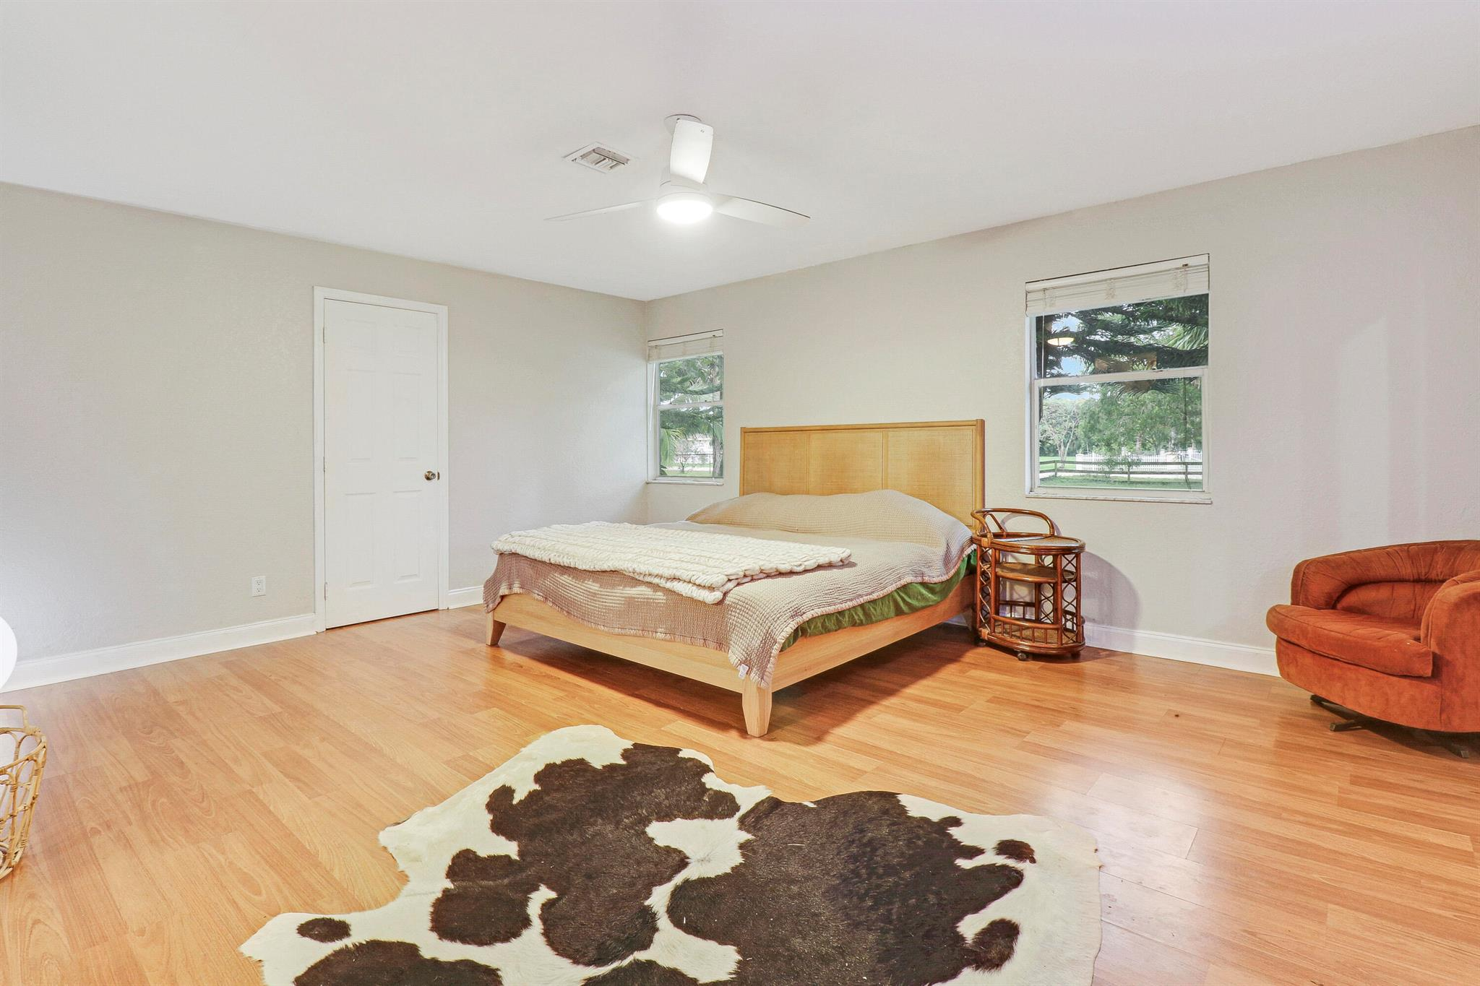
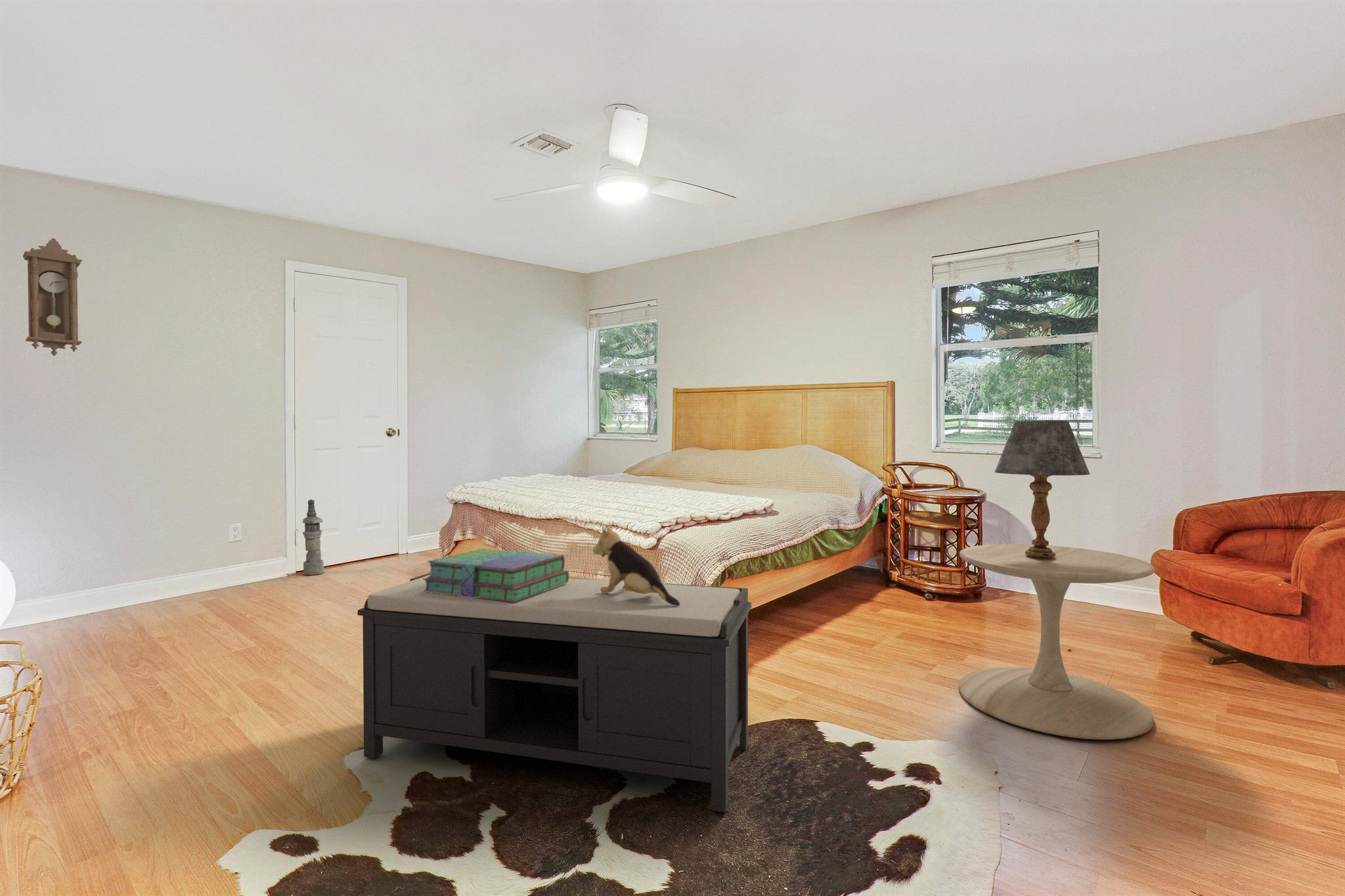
+ bench [357,572,752,813]
+ side table [958,544,1155,740]
+ table lamp [994,420,1090,557]
+ lantern [302,499,325,576]
+ stack of books [422,548,570,602]
+ pendulum clock [22,238,83,356]
+ plush toy [592,524,680,607]
